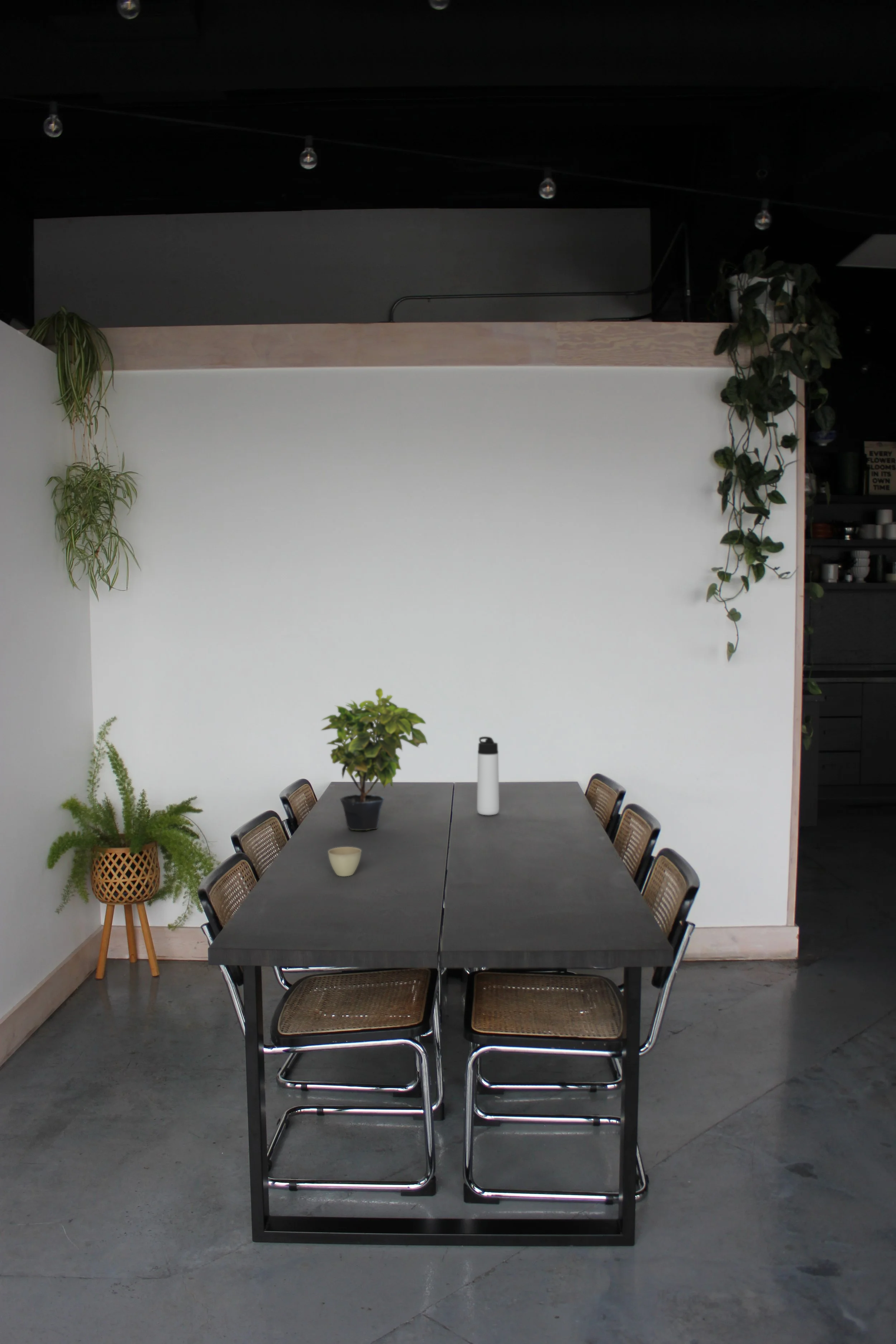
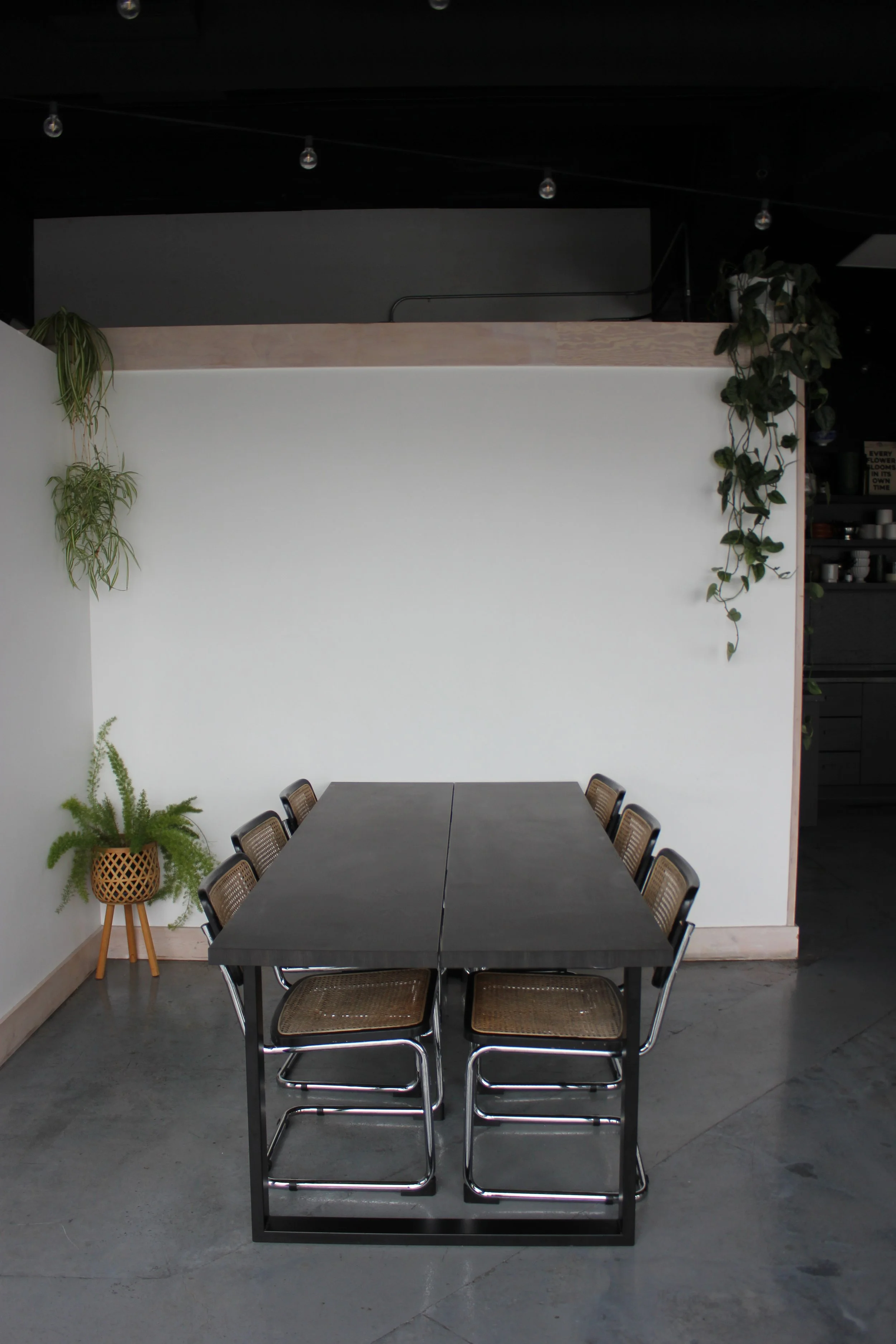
- potted plant [320,687,428,831]
- flower pot [328,847,362,877]
- thermos bottle [477,736,500,815]
